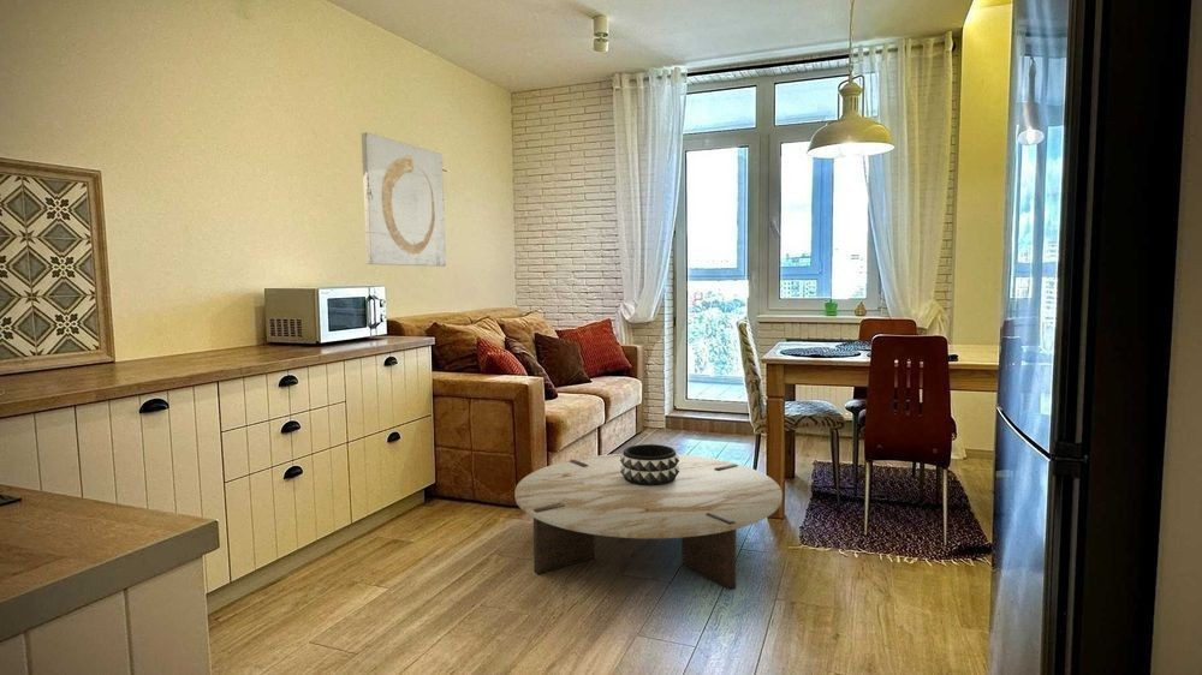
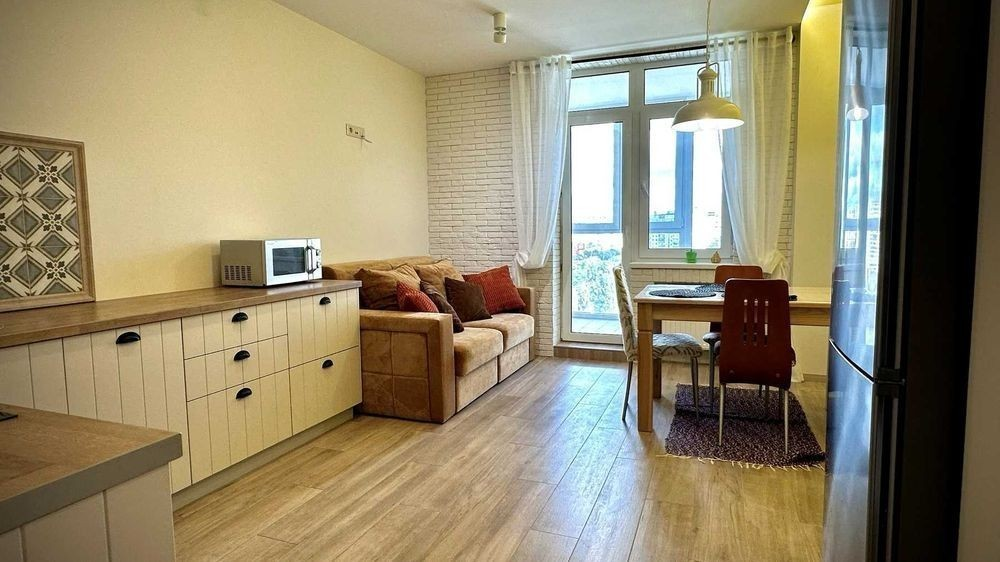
- coffee table [513,453,784,591]
- decorative bowl [620,443,679,485]
- wall art [361,131,447,268]
